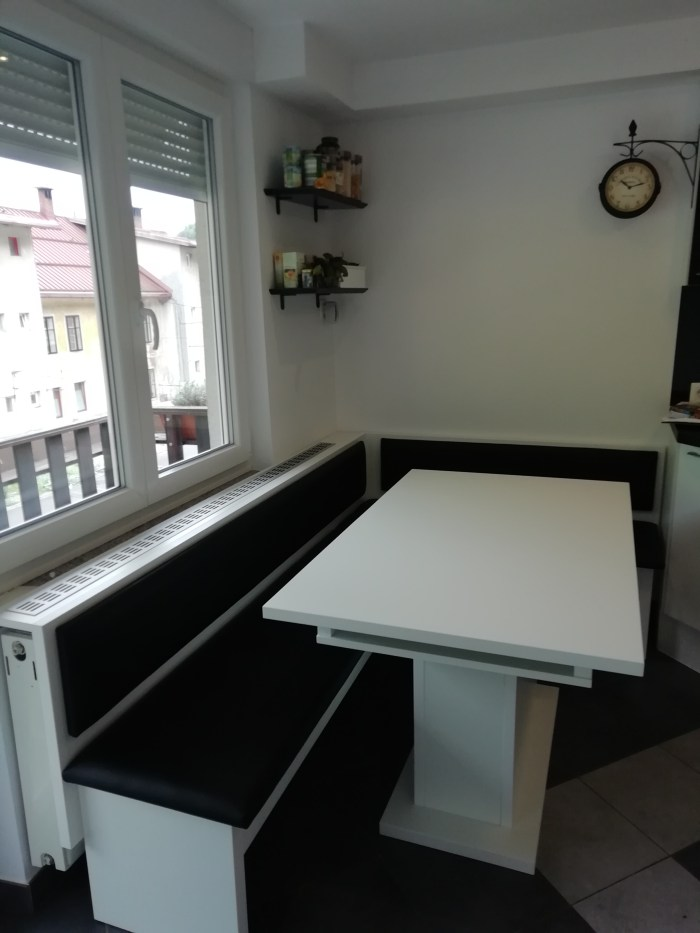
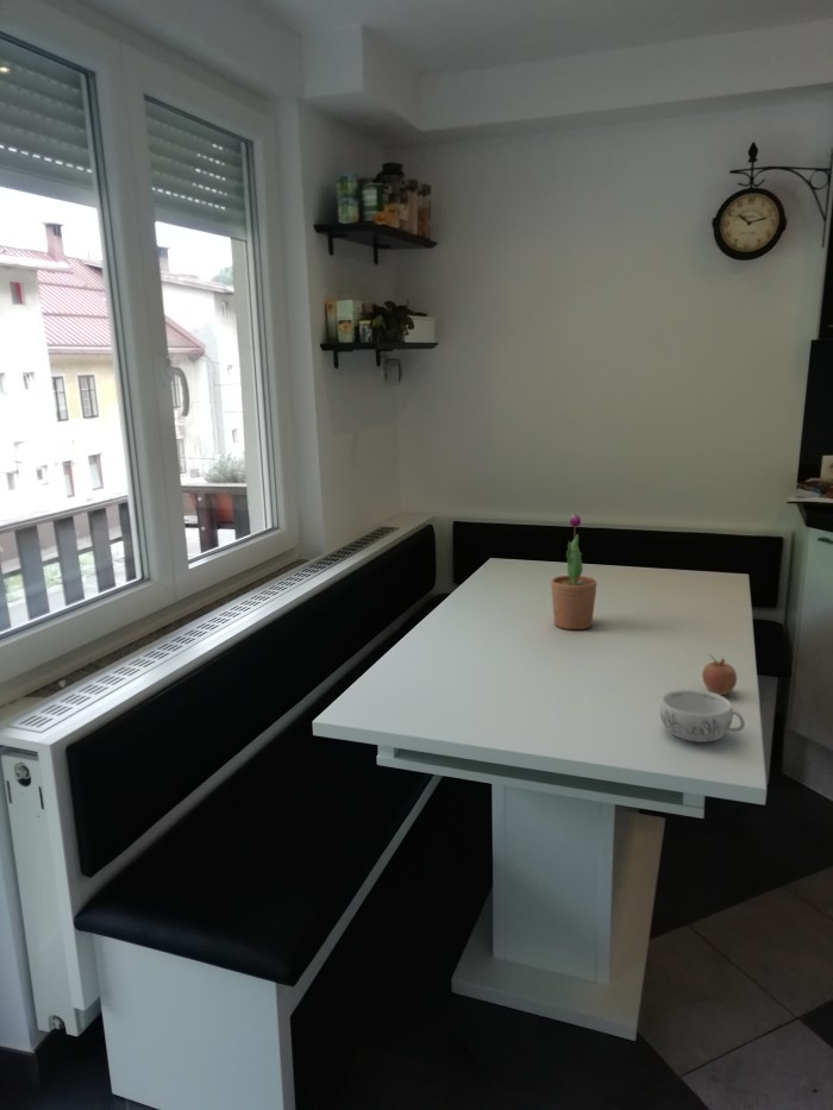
+ potted plant [550,512,599,631]
+ decorative bowl [658,688,746,742]
+ fruit [701,652,738,696]
